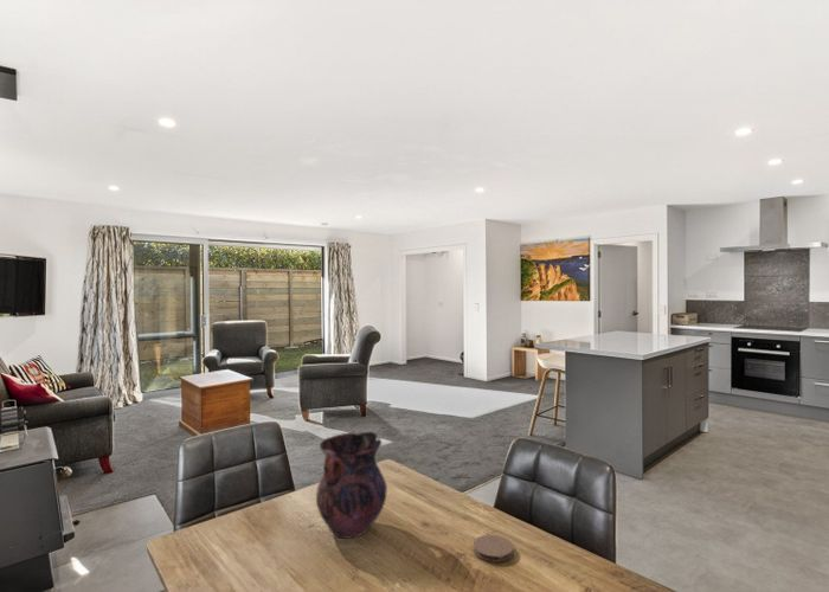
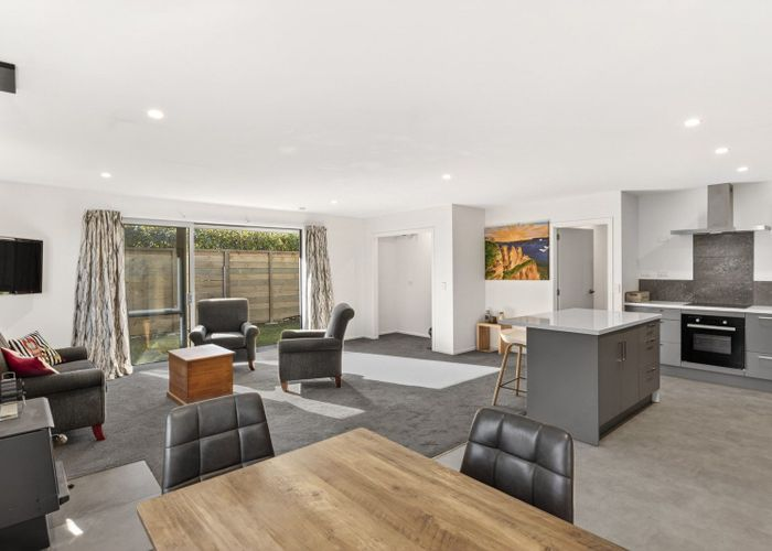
- vase [315,431,388,540]
- coaster [473,534,514,564]
